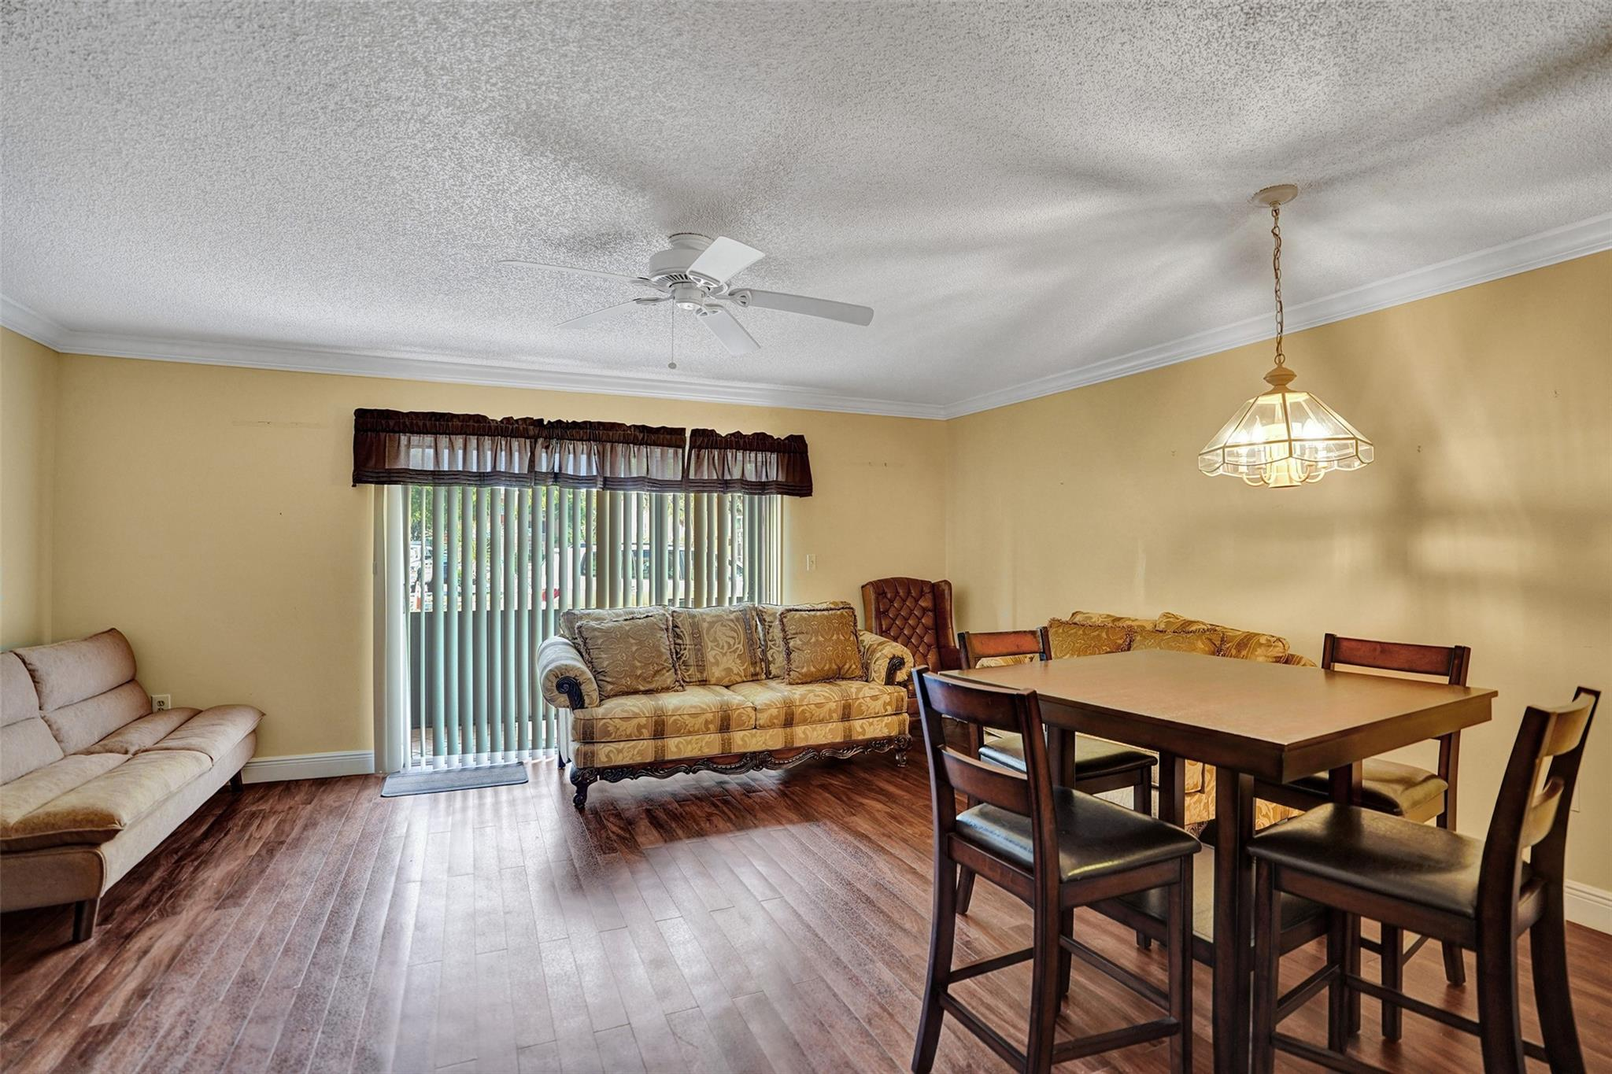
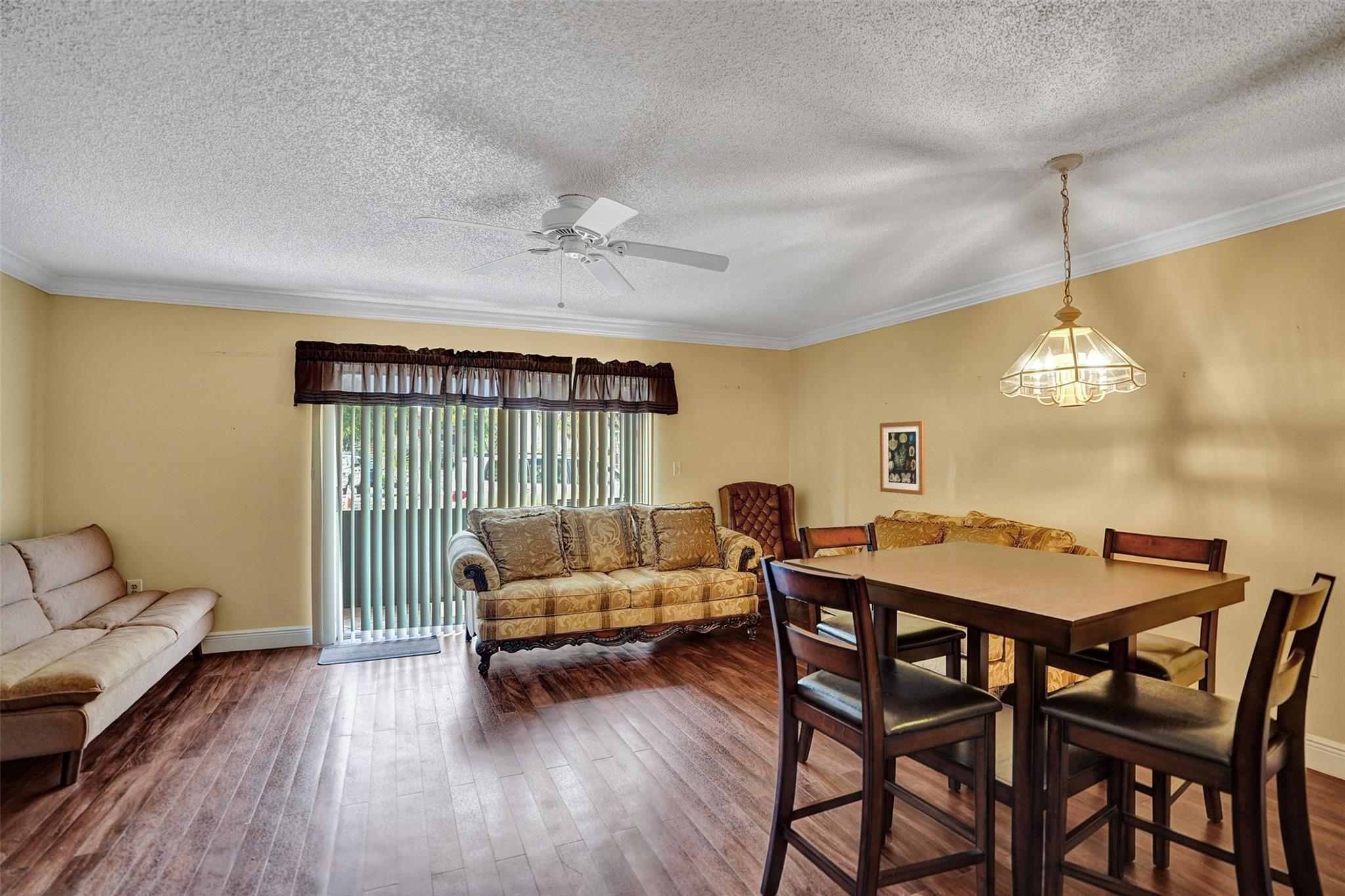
+ wall art [879,420,925,496]
